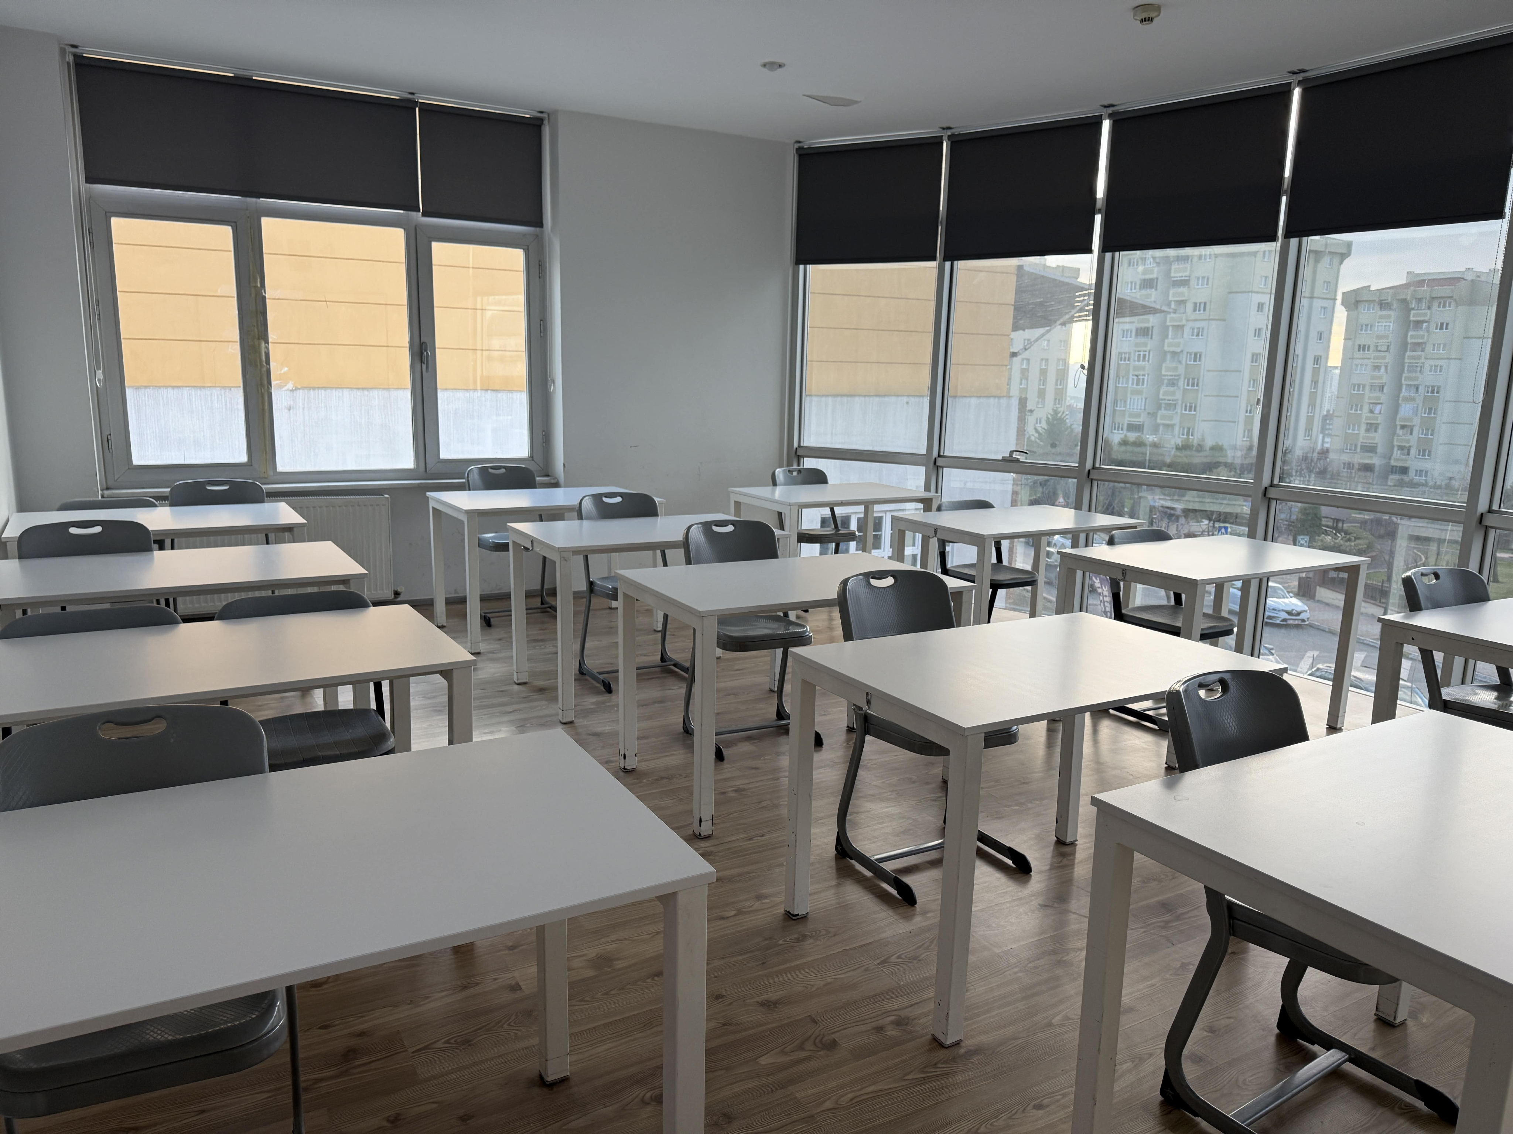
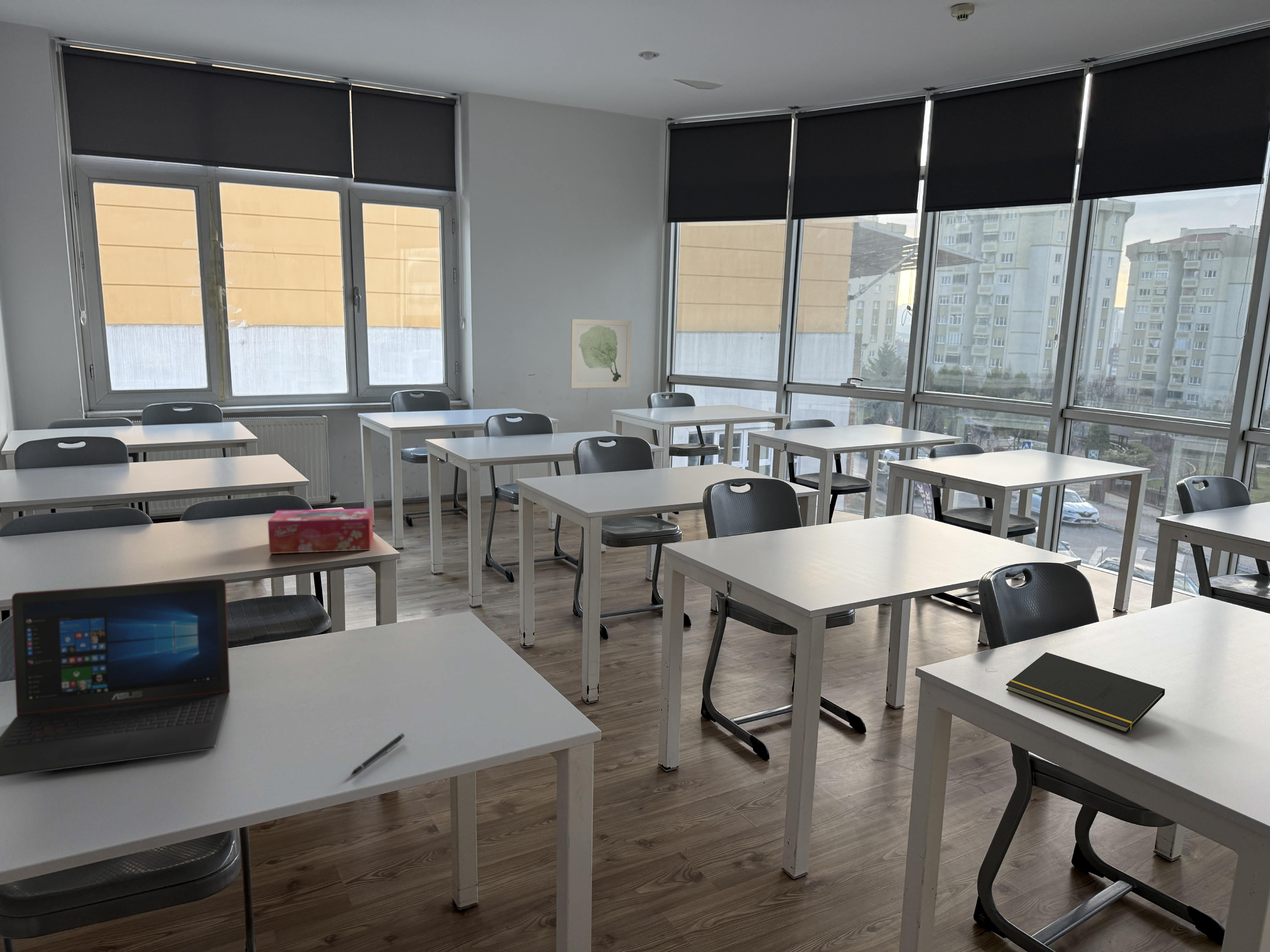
+ notepad [1006,652,1165,734]
+ laptop [0,578,230,778]
+ pen [350,733,405,776]
+ tissue box [268,508,374,554]
+ wall art [571,319,632,389]
